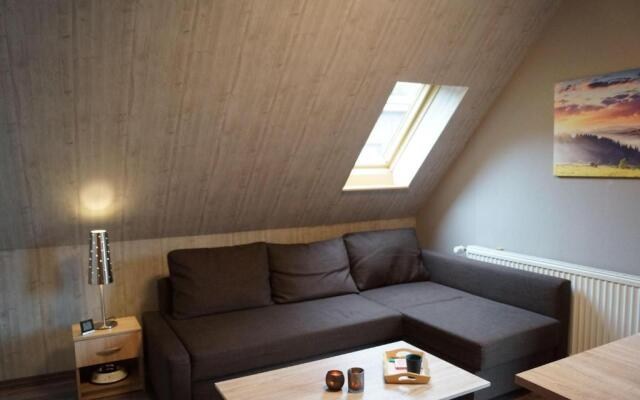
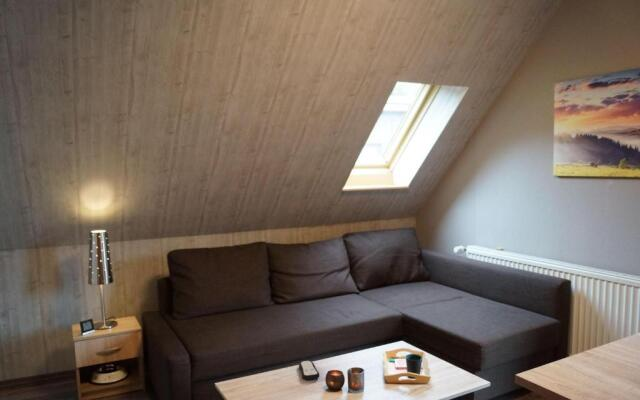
+ remote control [298,360,320,381]
